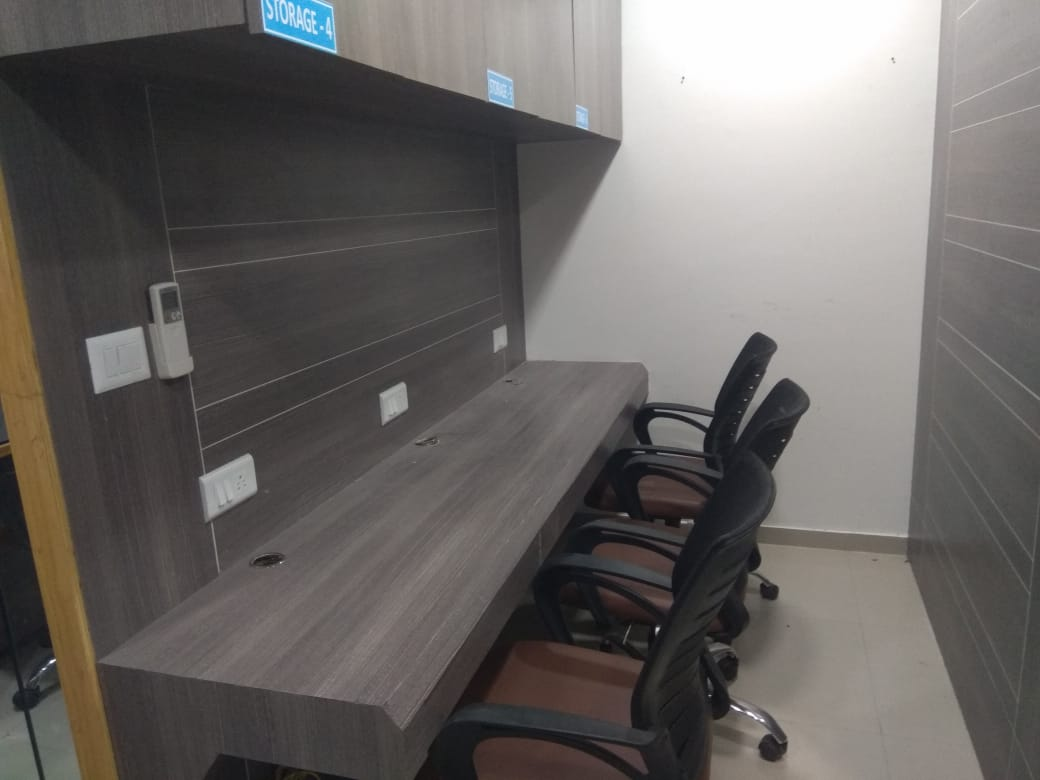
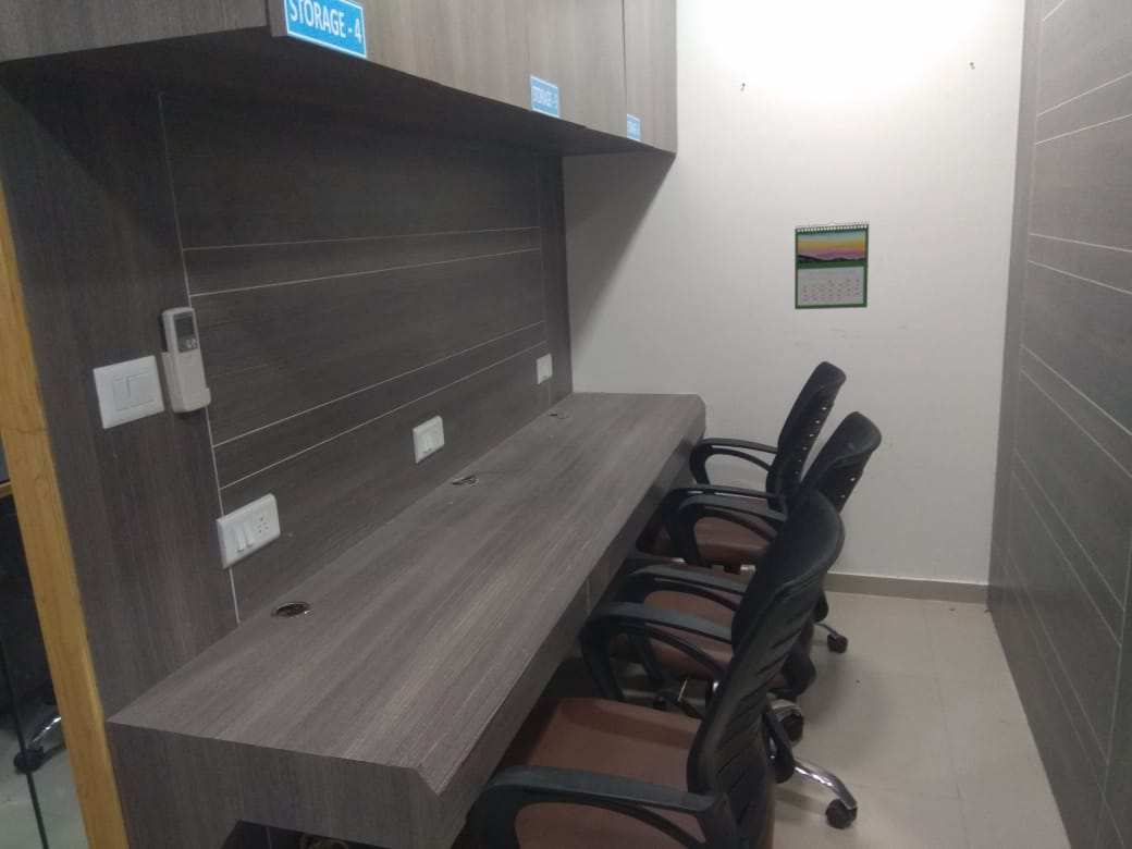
+ calendar [793,221,870,310]
